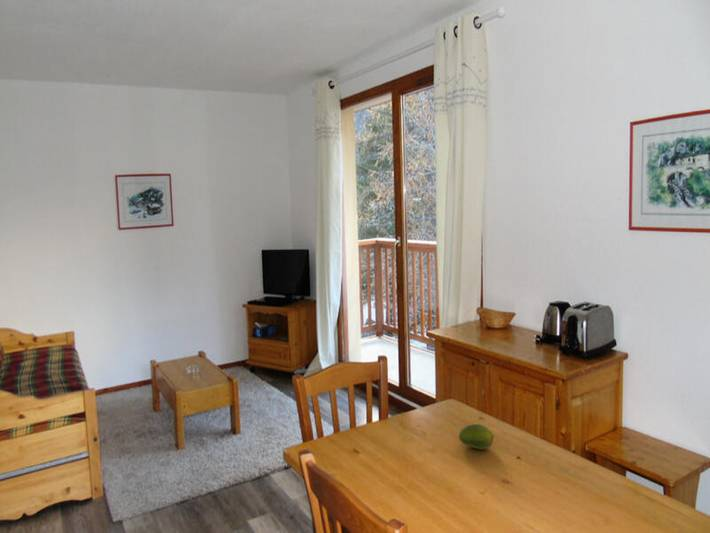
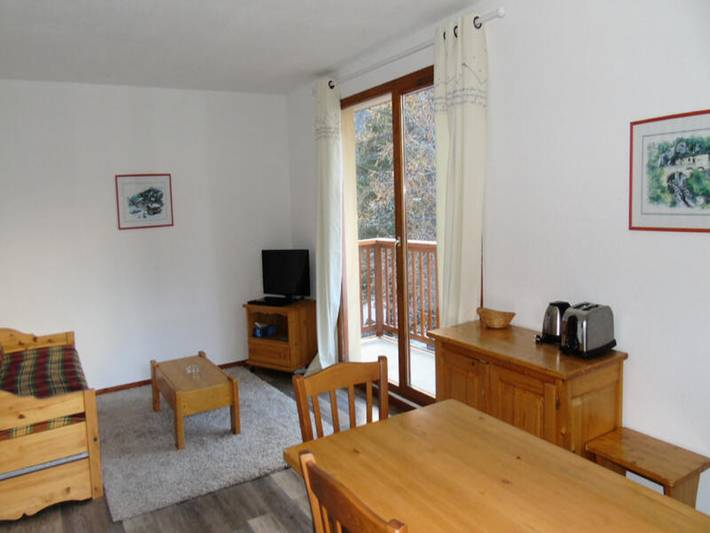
- fruit [458,423,495,450]
